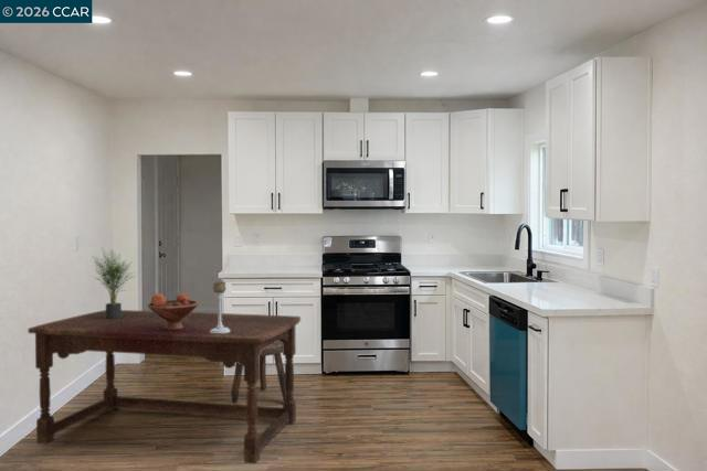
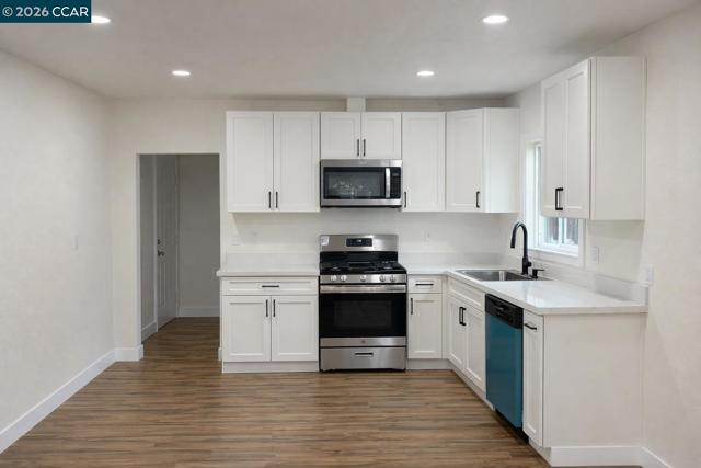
- dining table [27,309,302,464]
- candle holder [210,280,230,333]
- stool [230,341,286,404]
- potted plant [89,247,137,319]
- fruit bowl [147,292,200,331]
